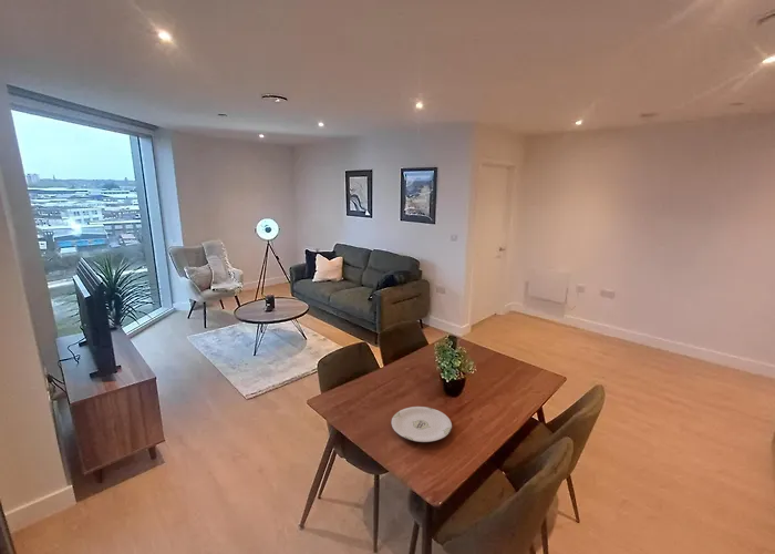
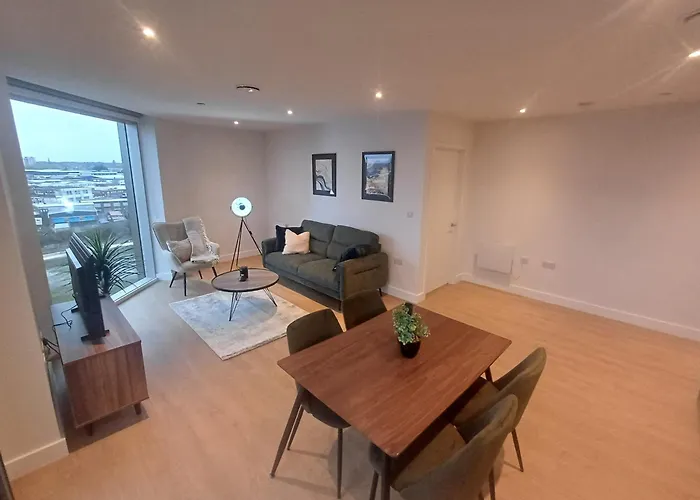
- plate [391,406,453,443]
